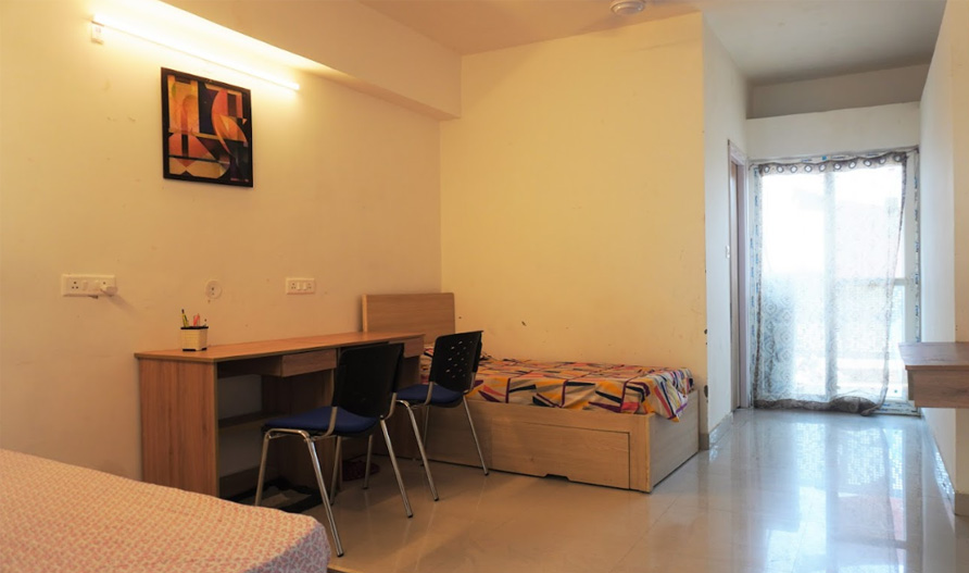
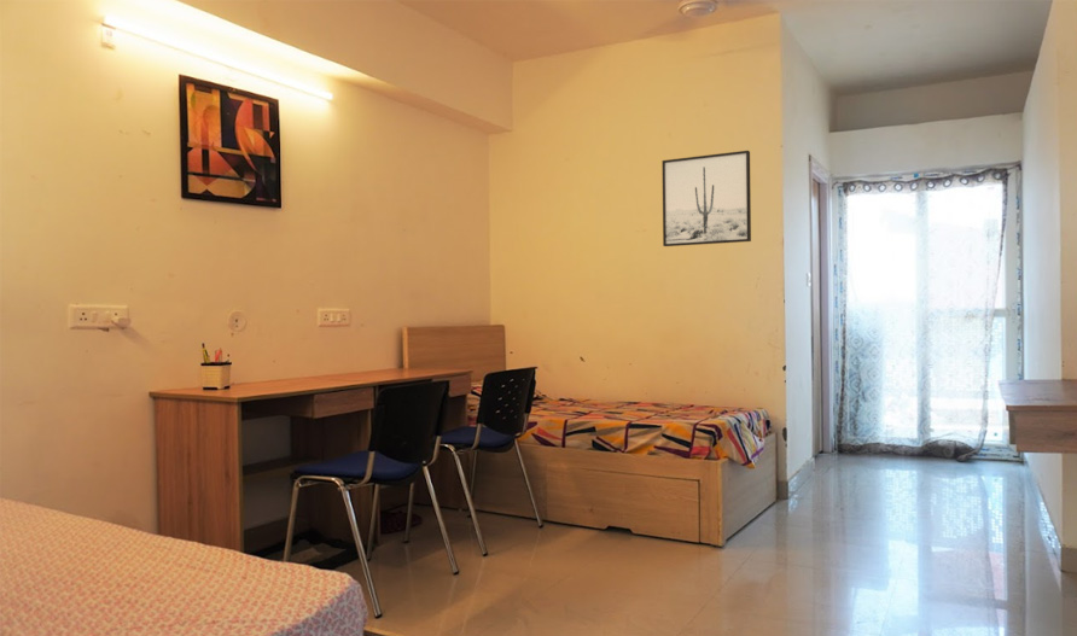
+ wall art [660,150,752,247]
